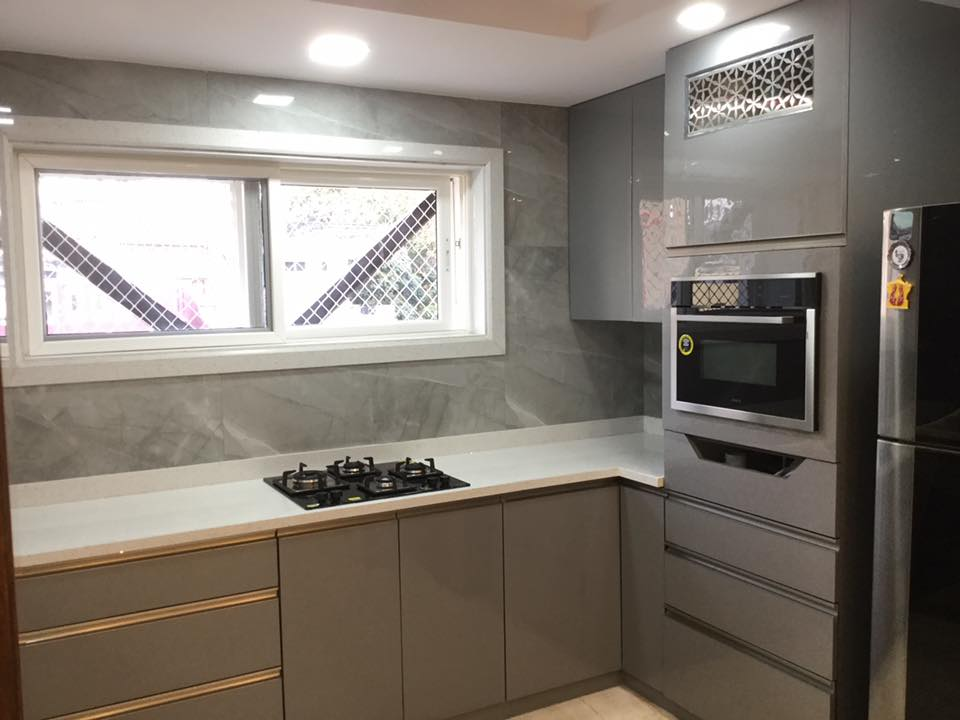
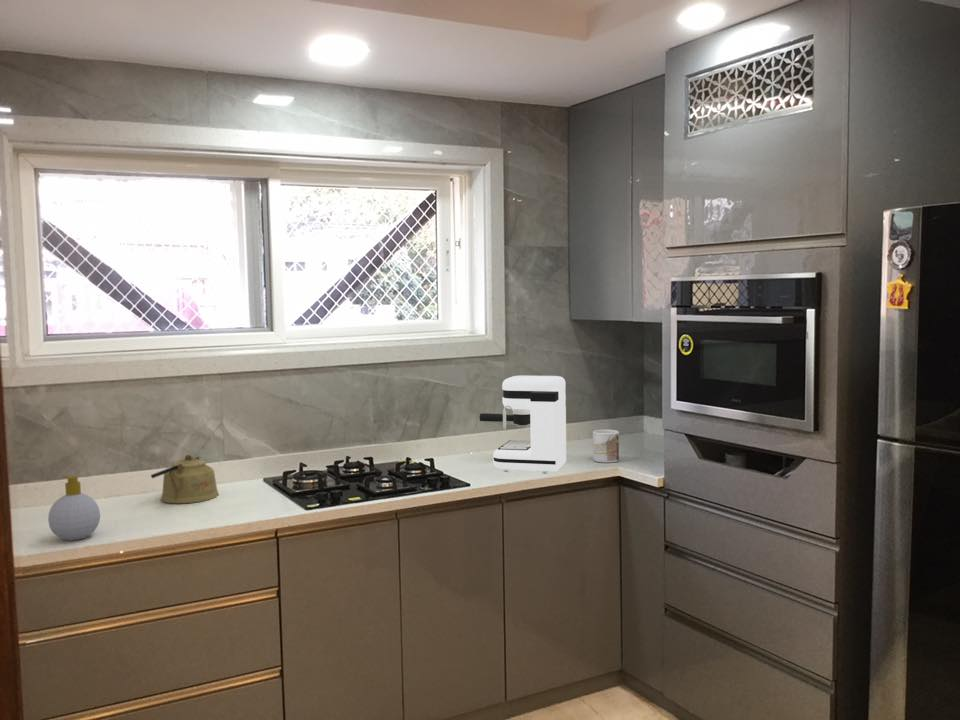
+ mug [592,429,620,464]
+ kettle [150,454,220,504]
+ coffee maker [479,375,567,474]
+ soap bottle [47,475,101,541]
